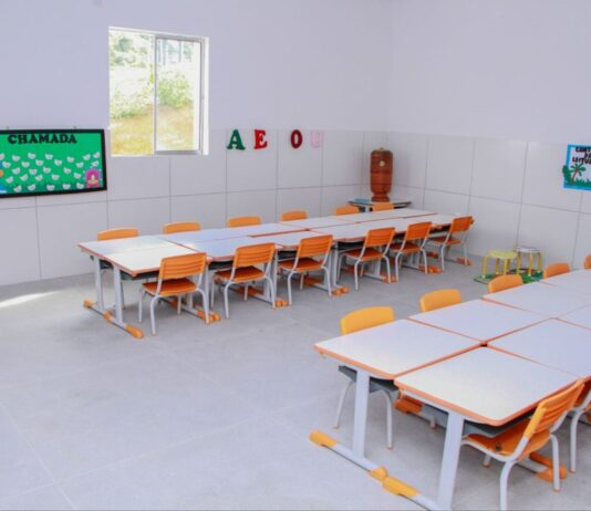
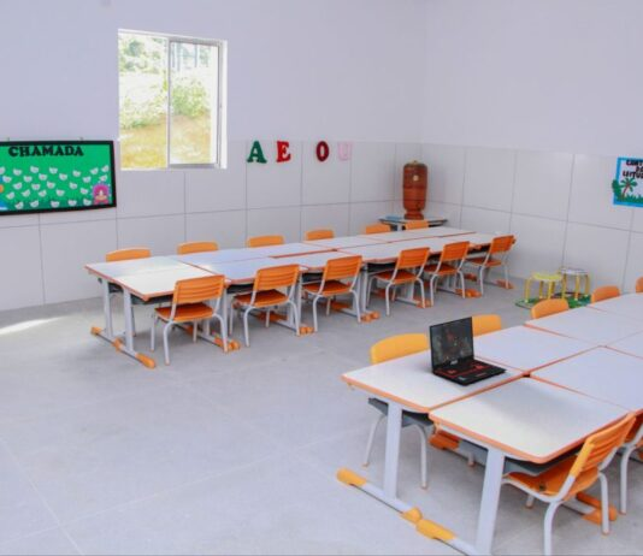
+ laptop [427,315,508,385]
